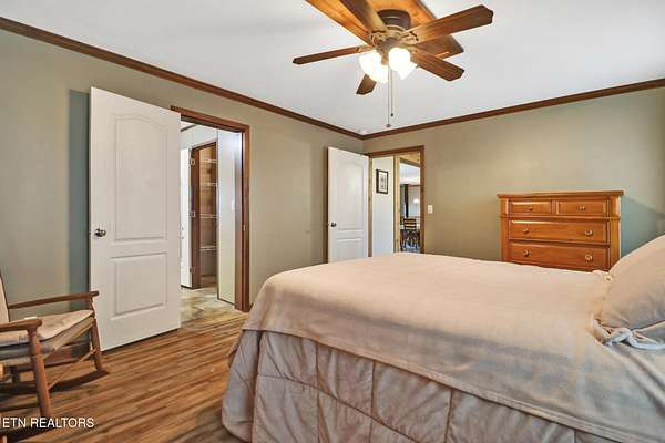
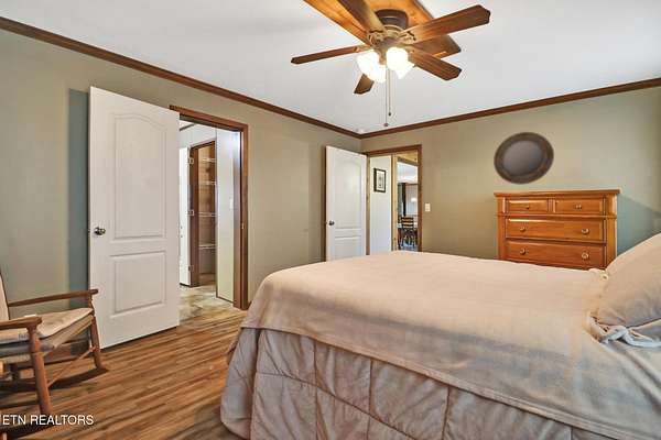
+ home mirror [492,131,555,186]
